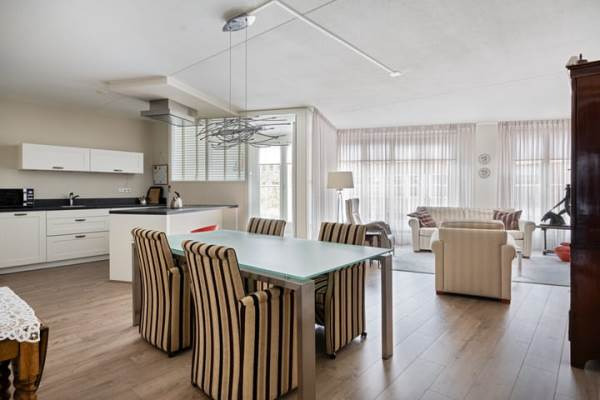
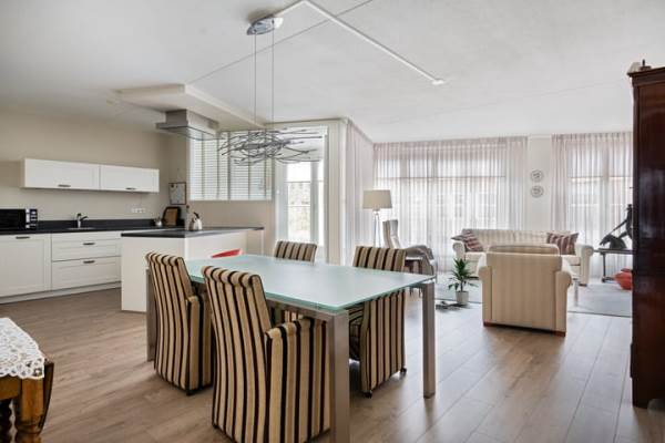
+ indoor plant [447,257,480,306]
